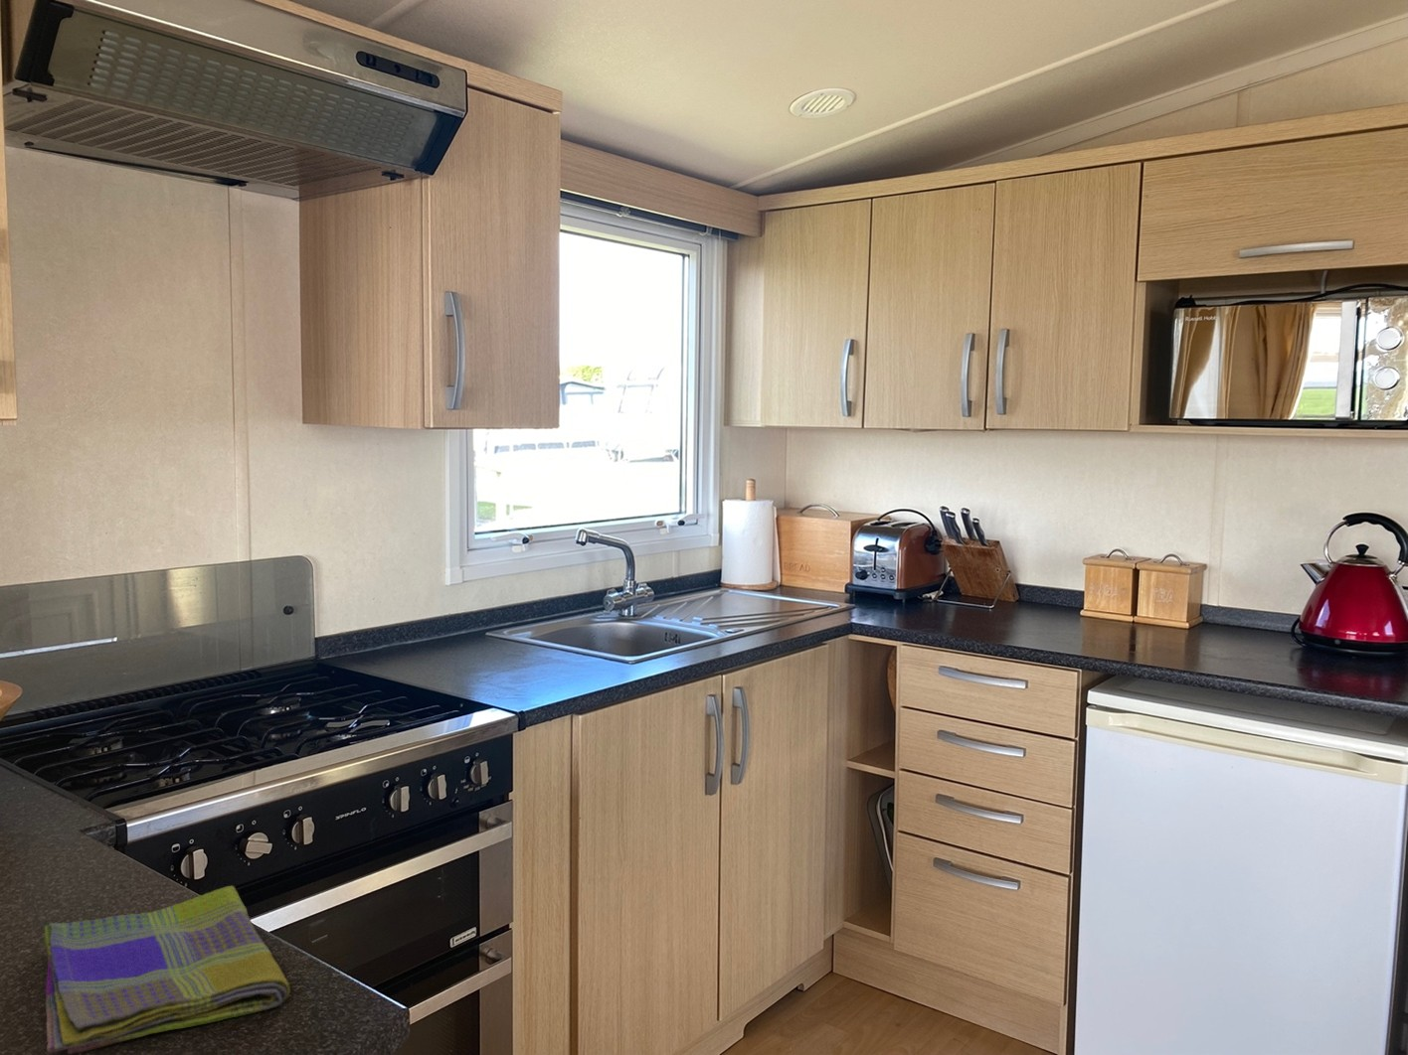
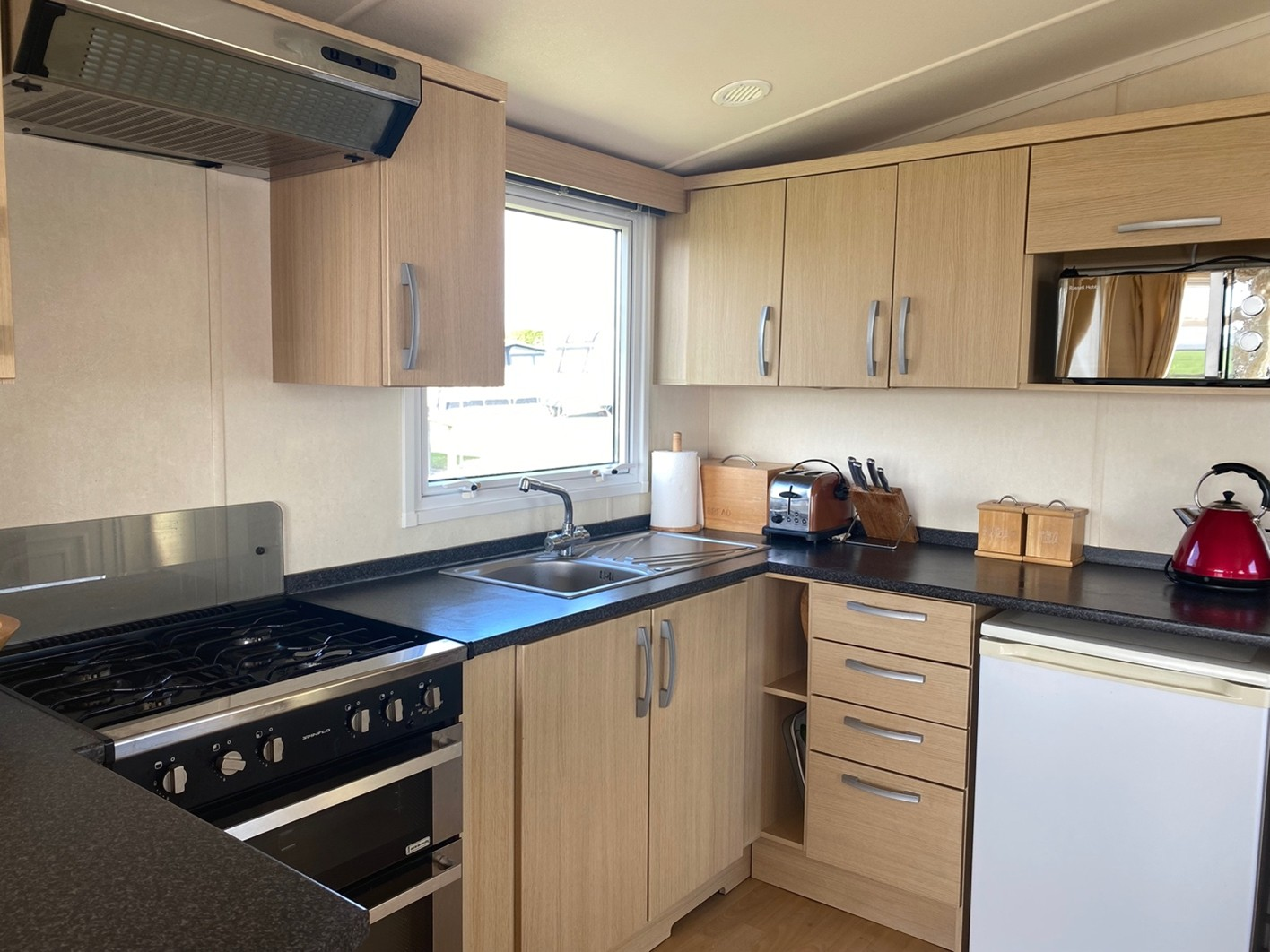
- dish towel [43,885,292,1055]
